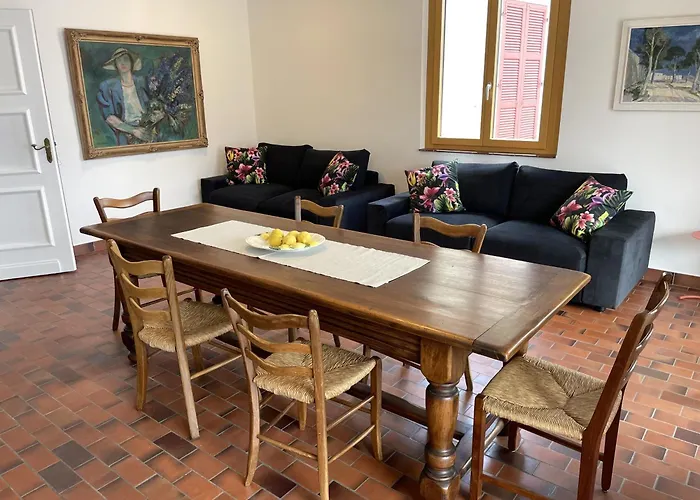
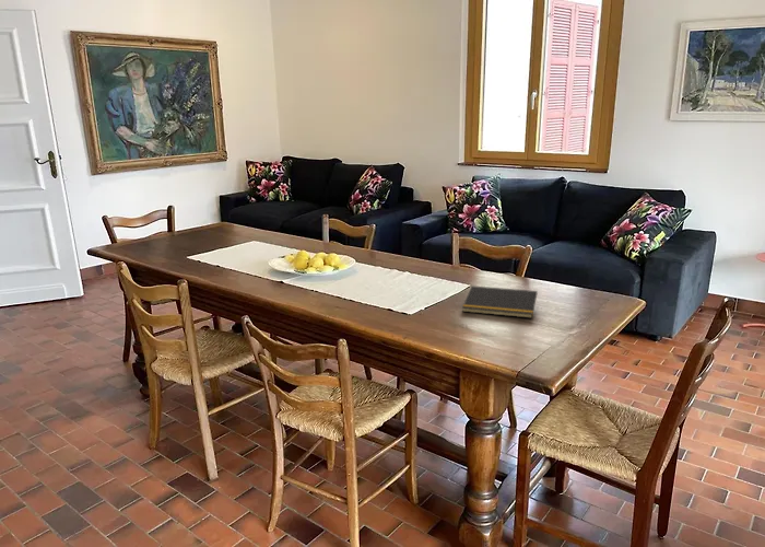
+ notepad [461,284,539,319]
